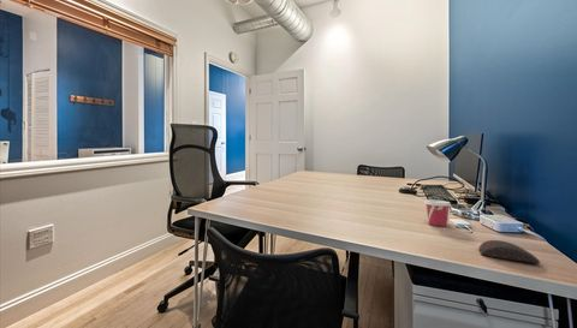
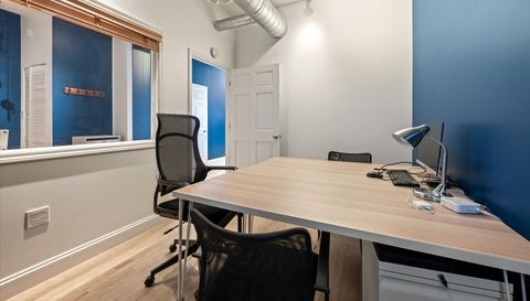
- cup [423,198,452,227]
- computer mouse [477,239,541,264]
